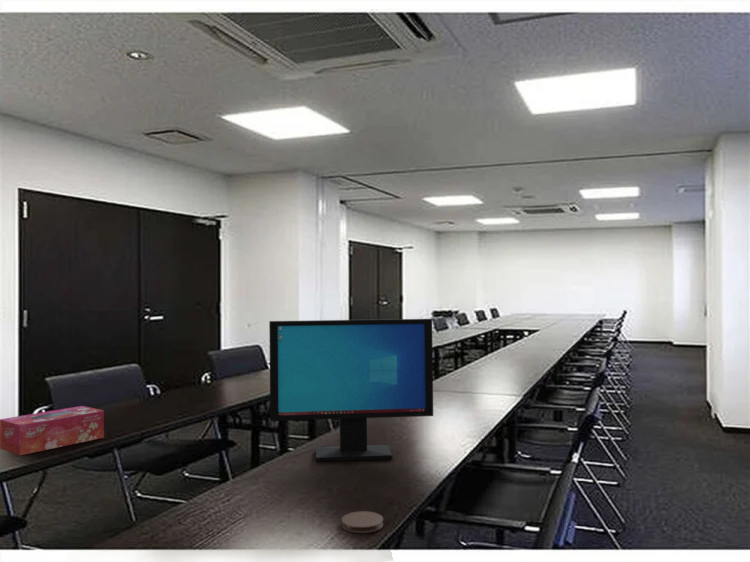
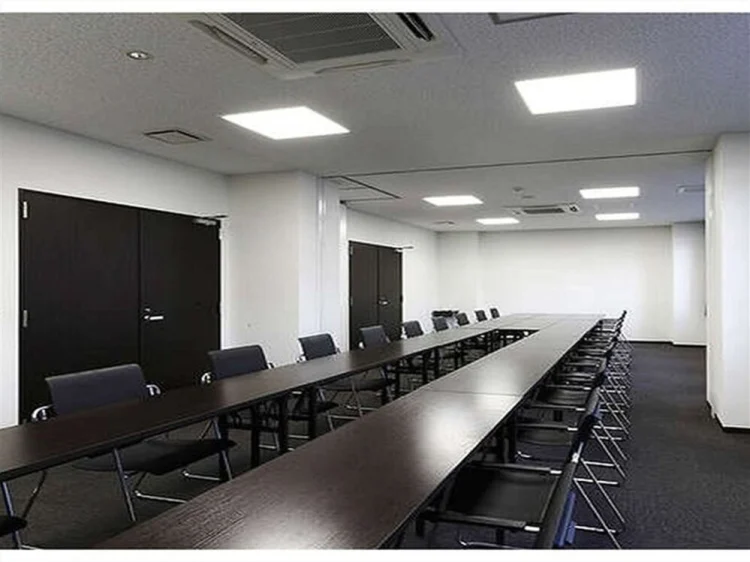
- tissue box [0,405,105,456]
- computer monitor [268,318,434,462]
- coaster [341,510,384,534]
